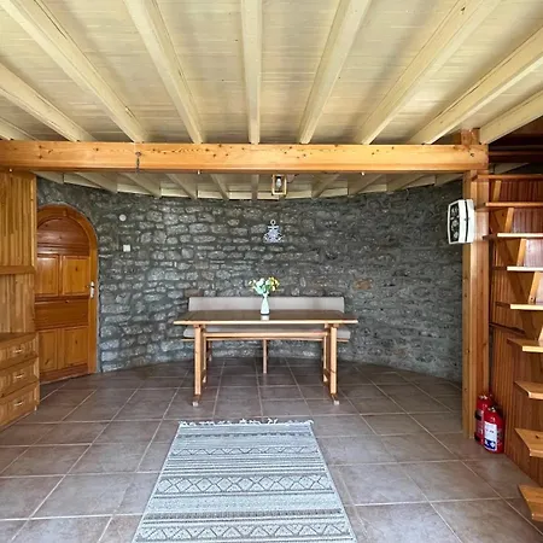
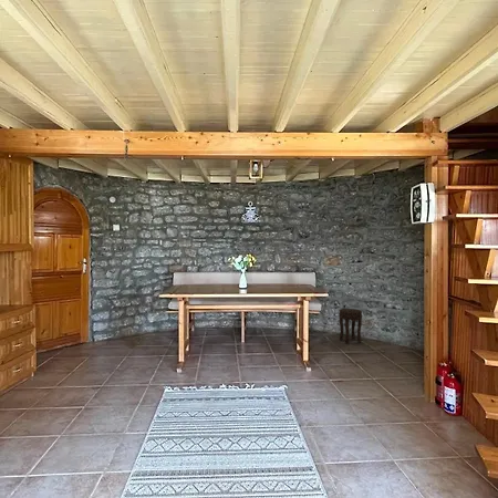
+ side table [338,308,363,344]
